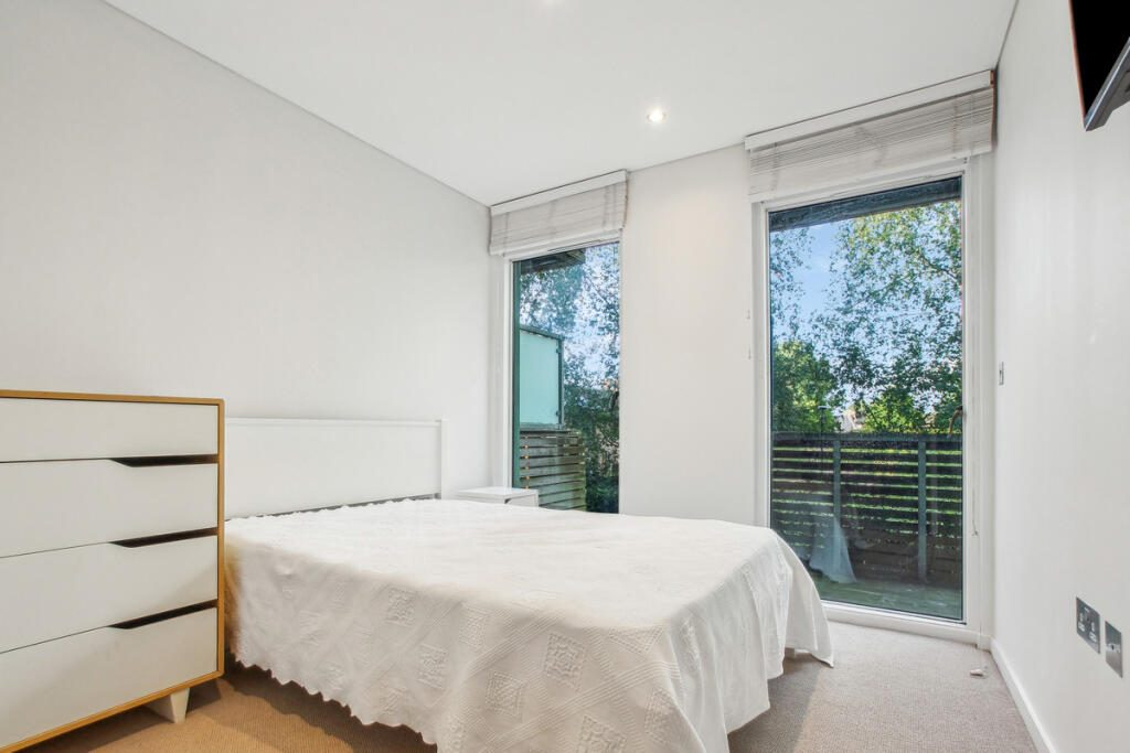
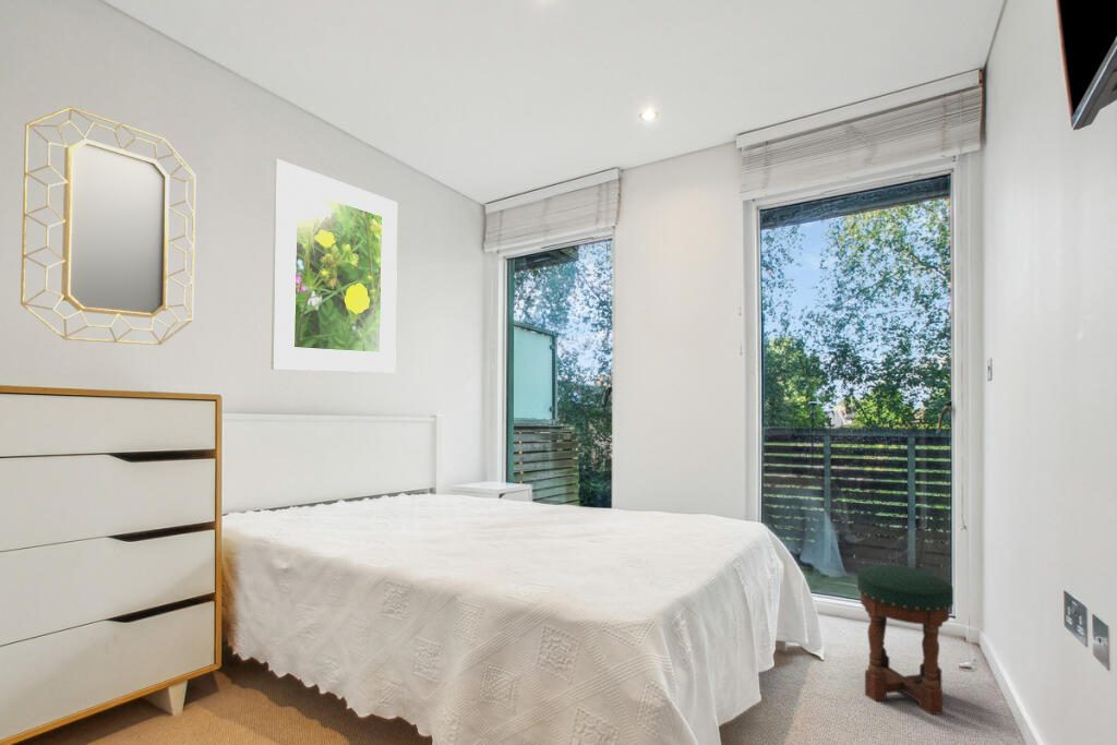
+ home mirror [20,106,197,346]
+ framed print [271,158,398,373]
+ stool [856,564,954,716]
